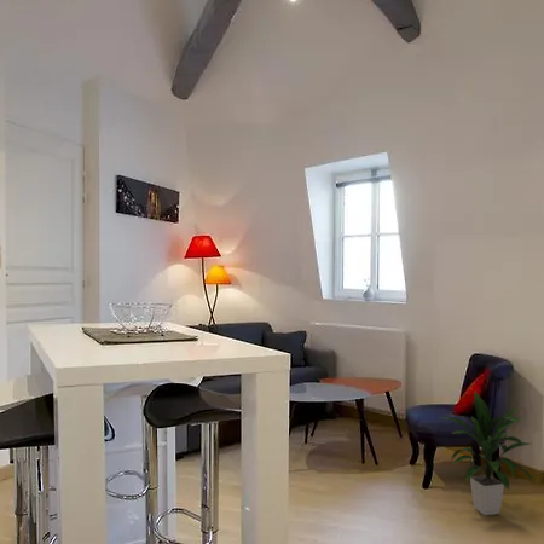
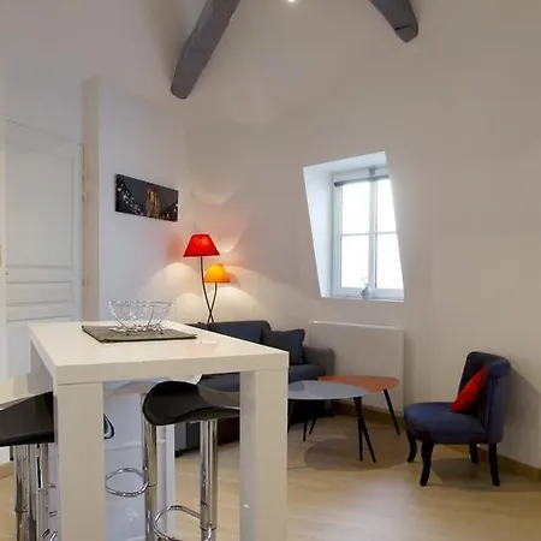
- indoor plant [440,390,534,516]
